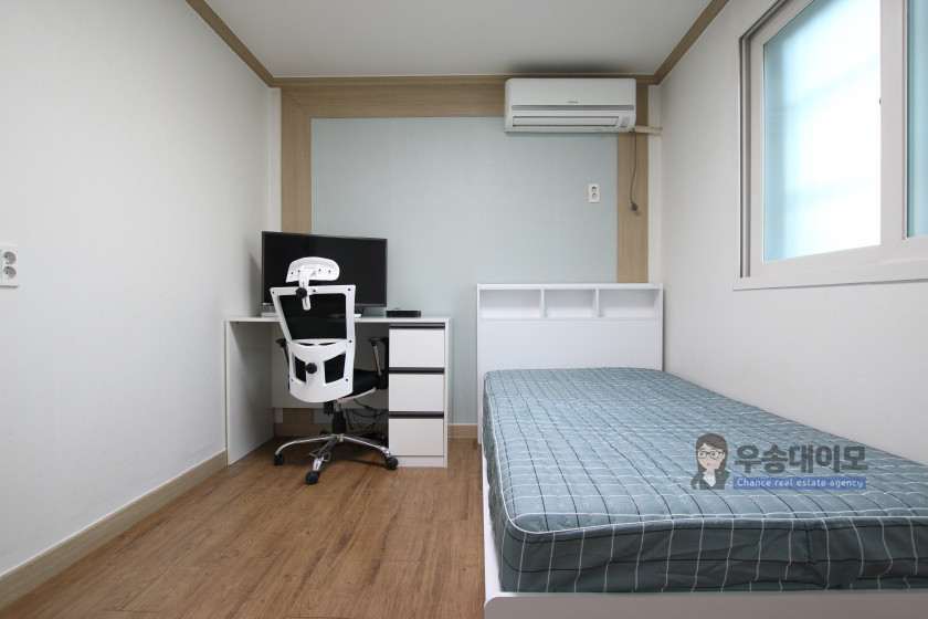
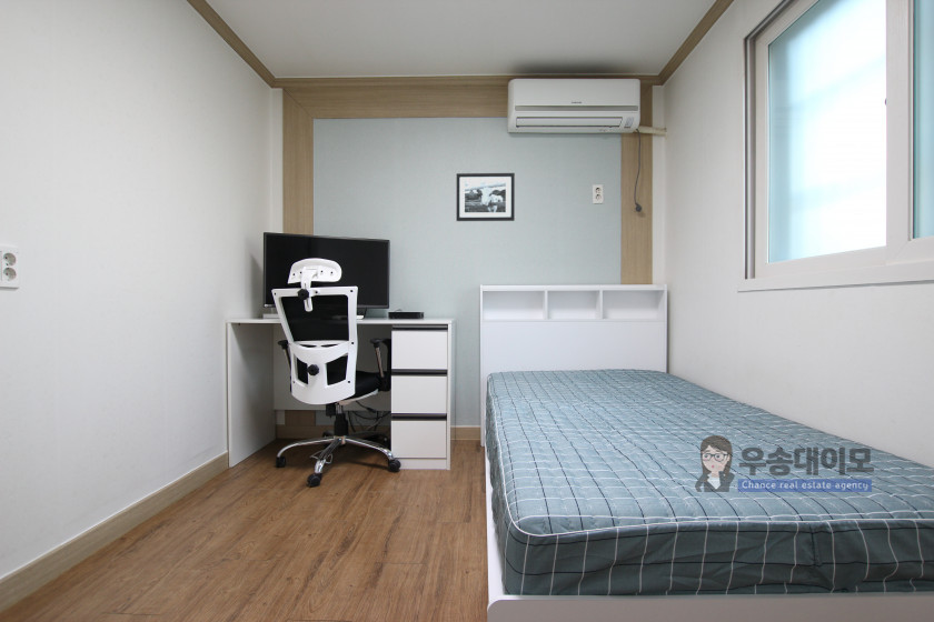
+ picture frame [455,172,516,222]
